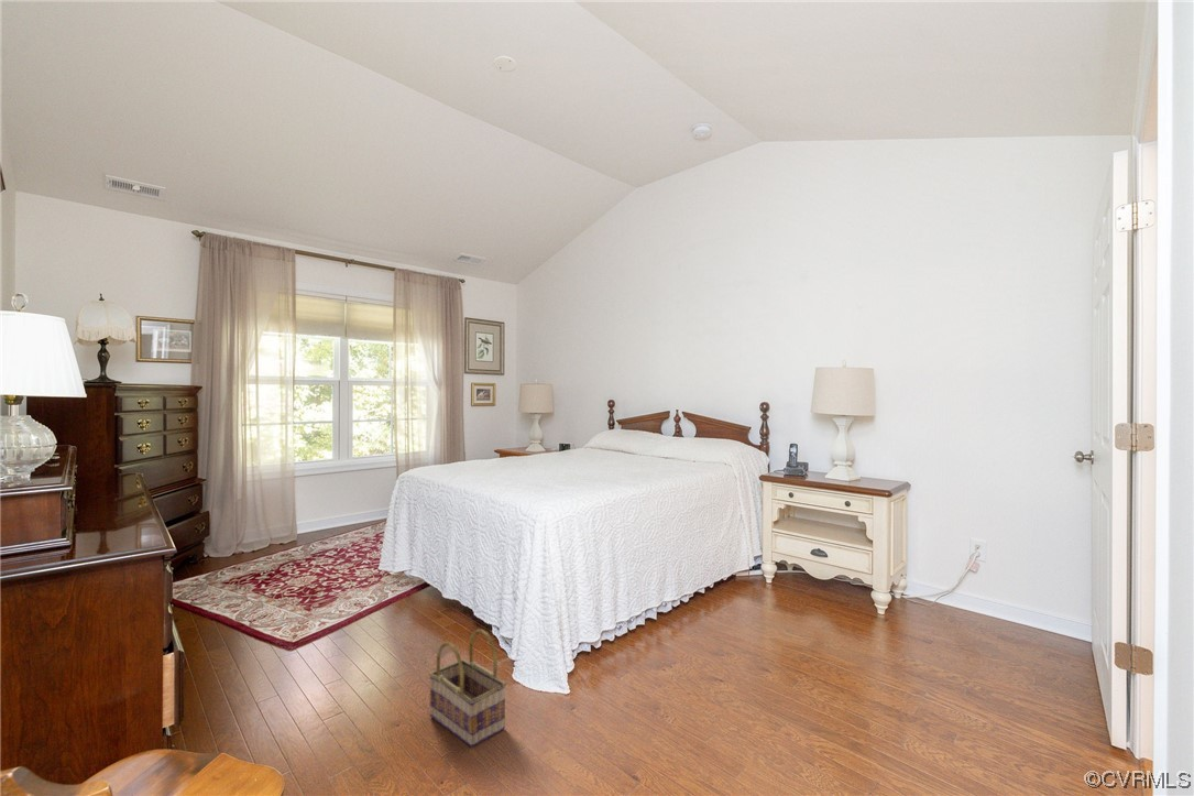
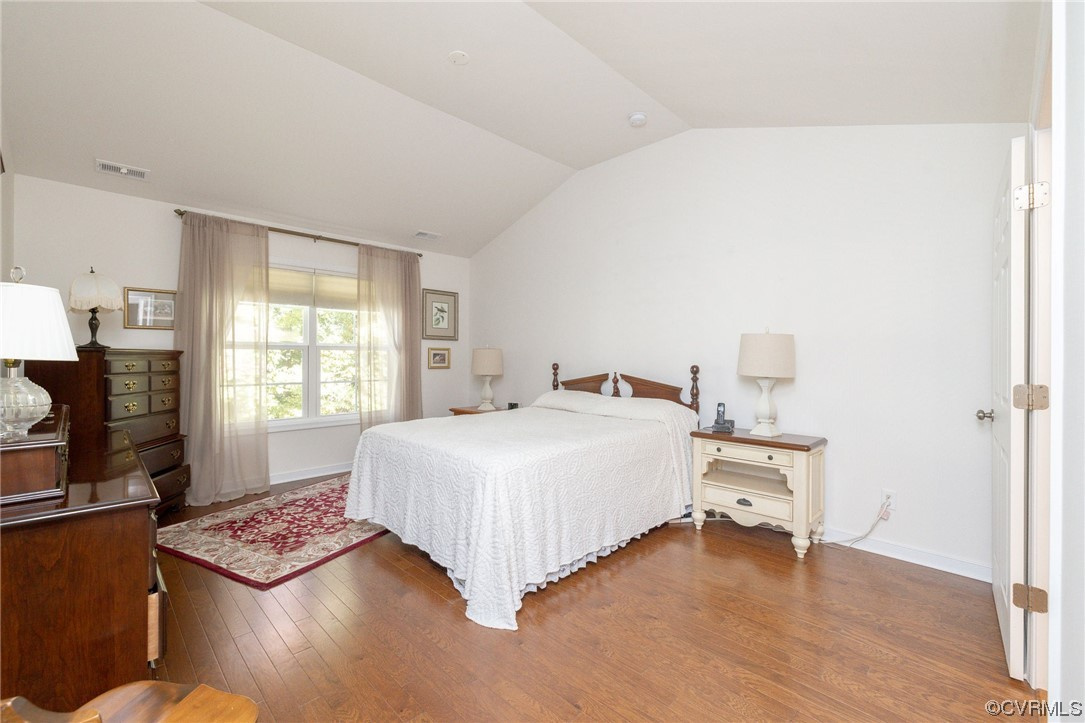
- basket [428,628,507,748]
